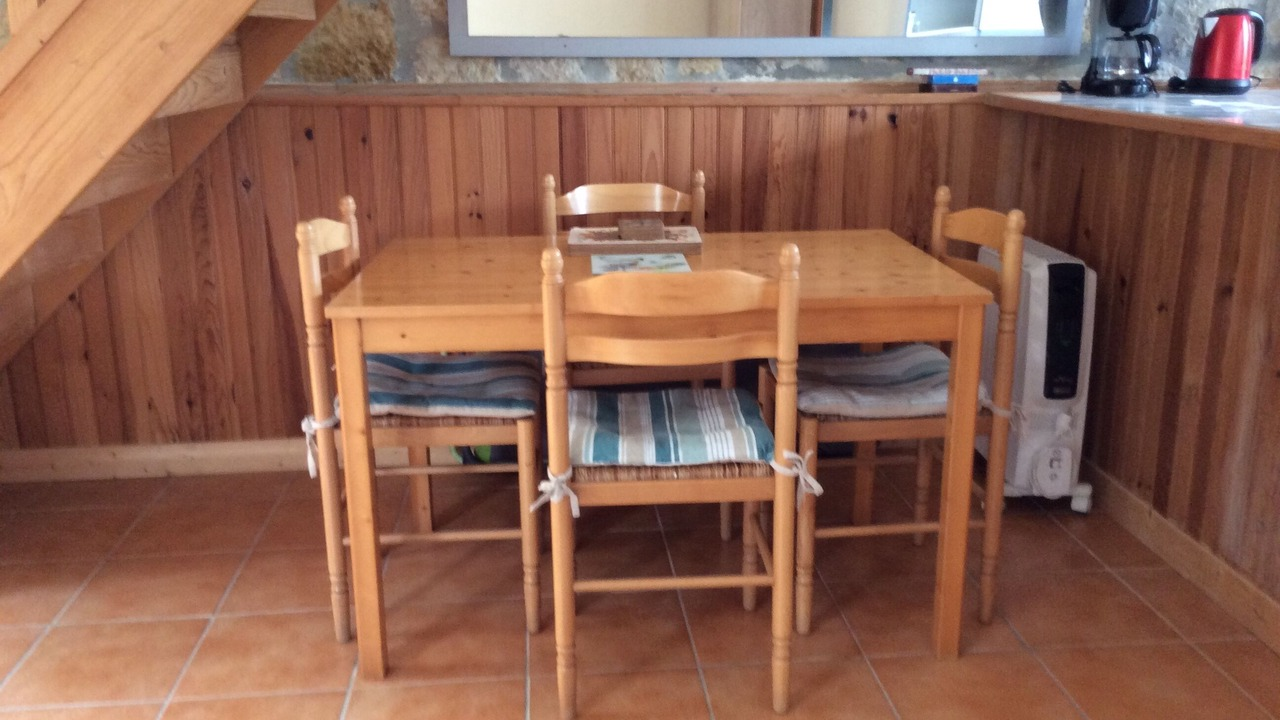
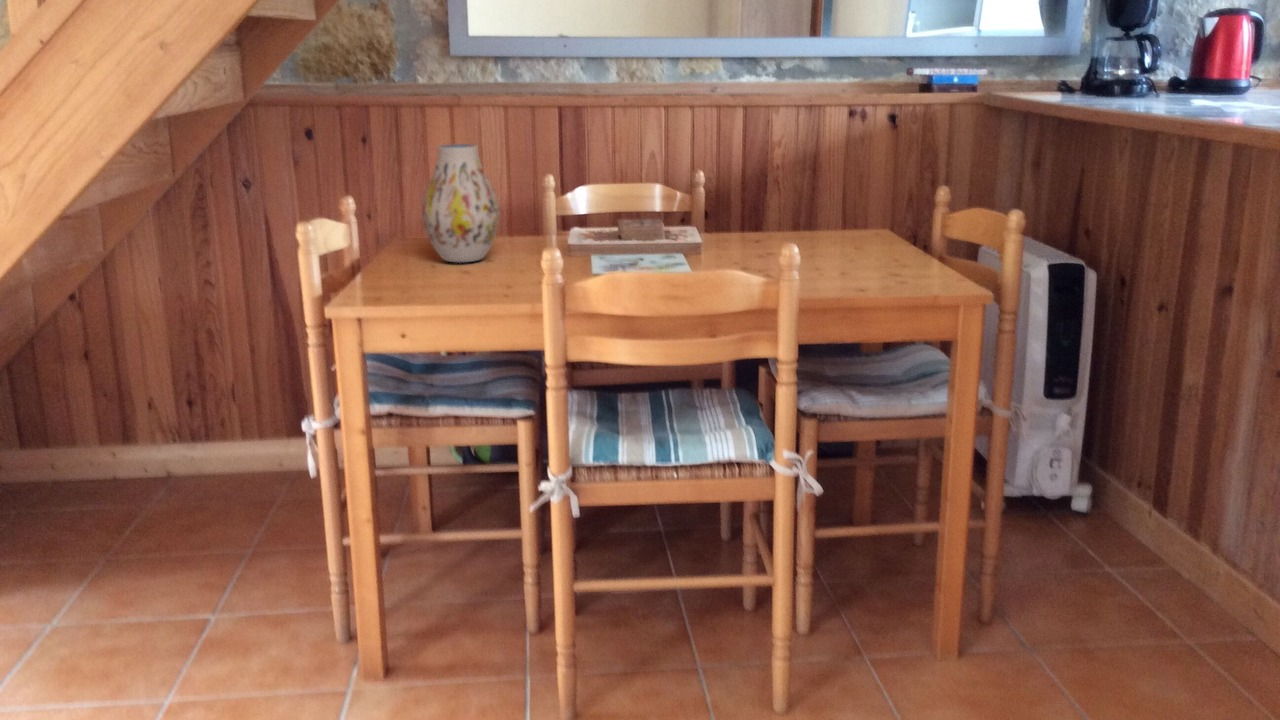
+ vase [421,143,501,264]
